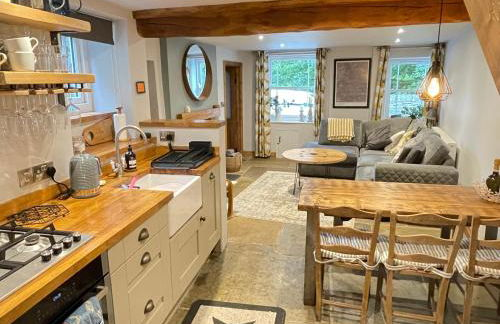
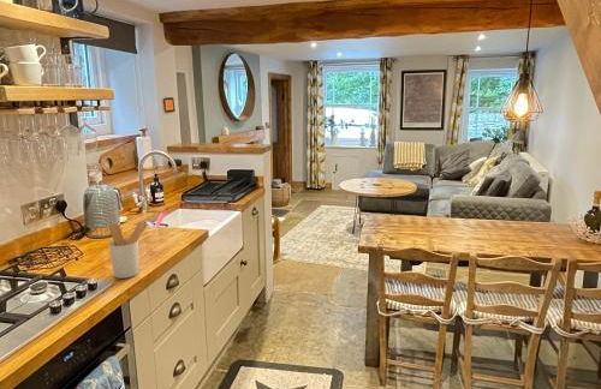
+ utensil holder [108,221,149,280]
